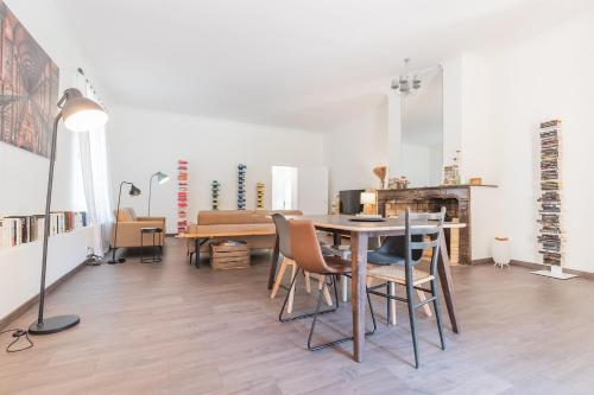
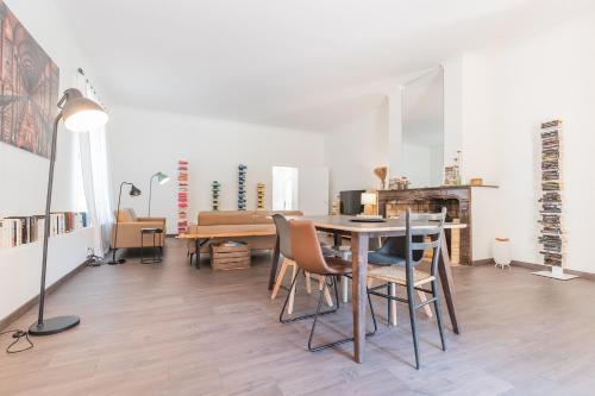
- chandelier [390,57,423,98]
